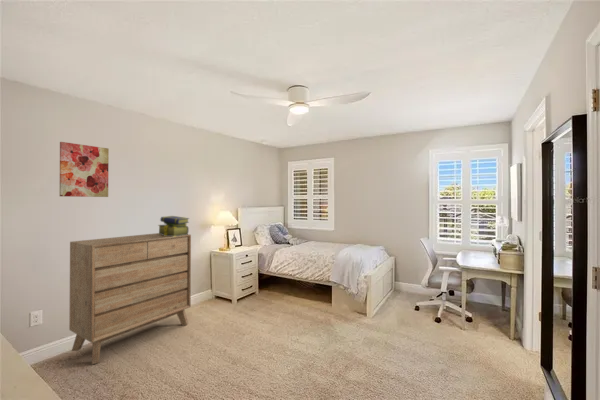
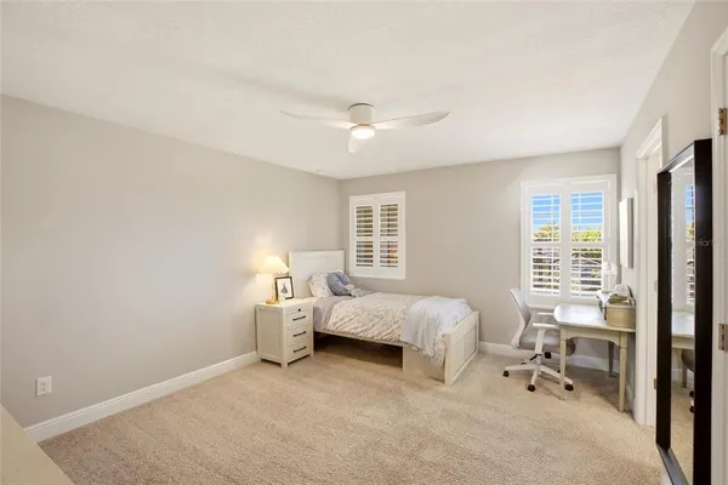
- dresser [68,232,192,365]
- stack of books [157,215,190,237]
- wall art [59,141,110,198]
